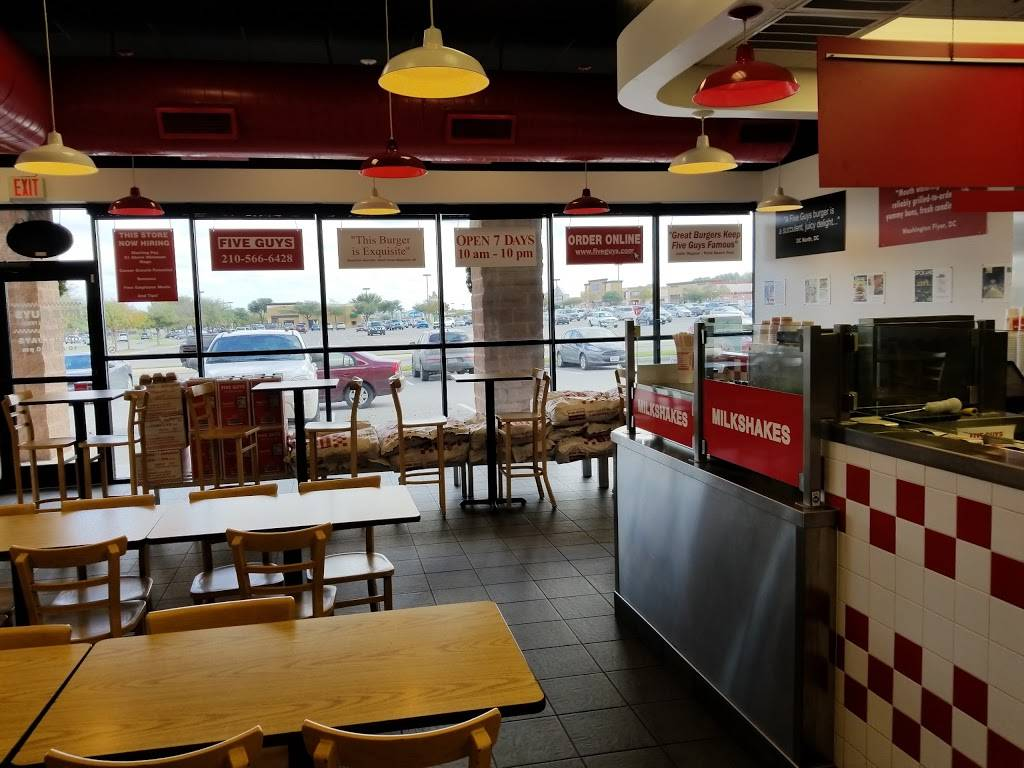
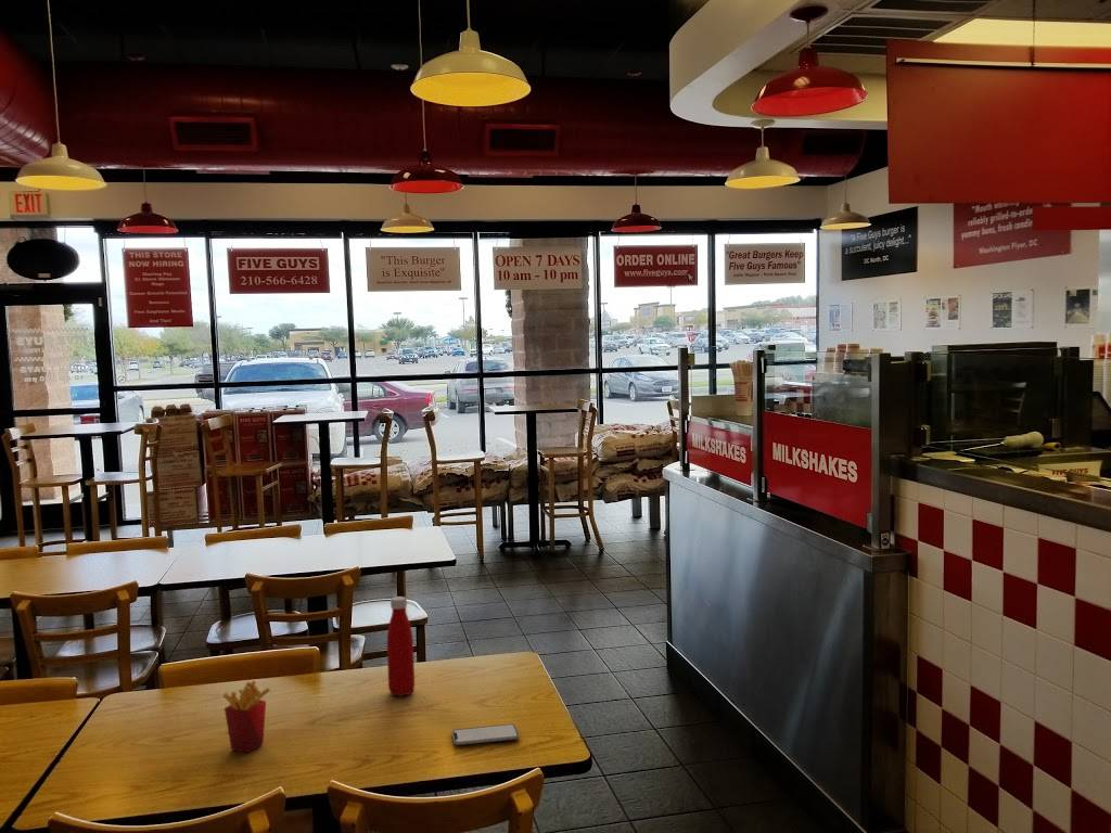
+ french fries [221,680,271,754]
+ smartphone [451,723,520,746]
+ bottle [386,595,416,697]
